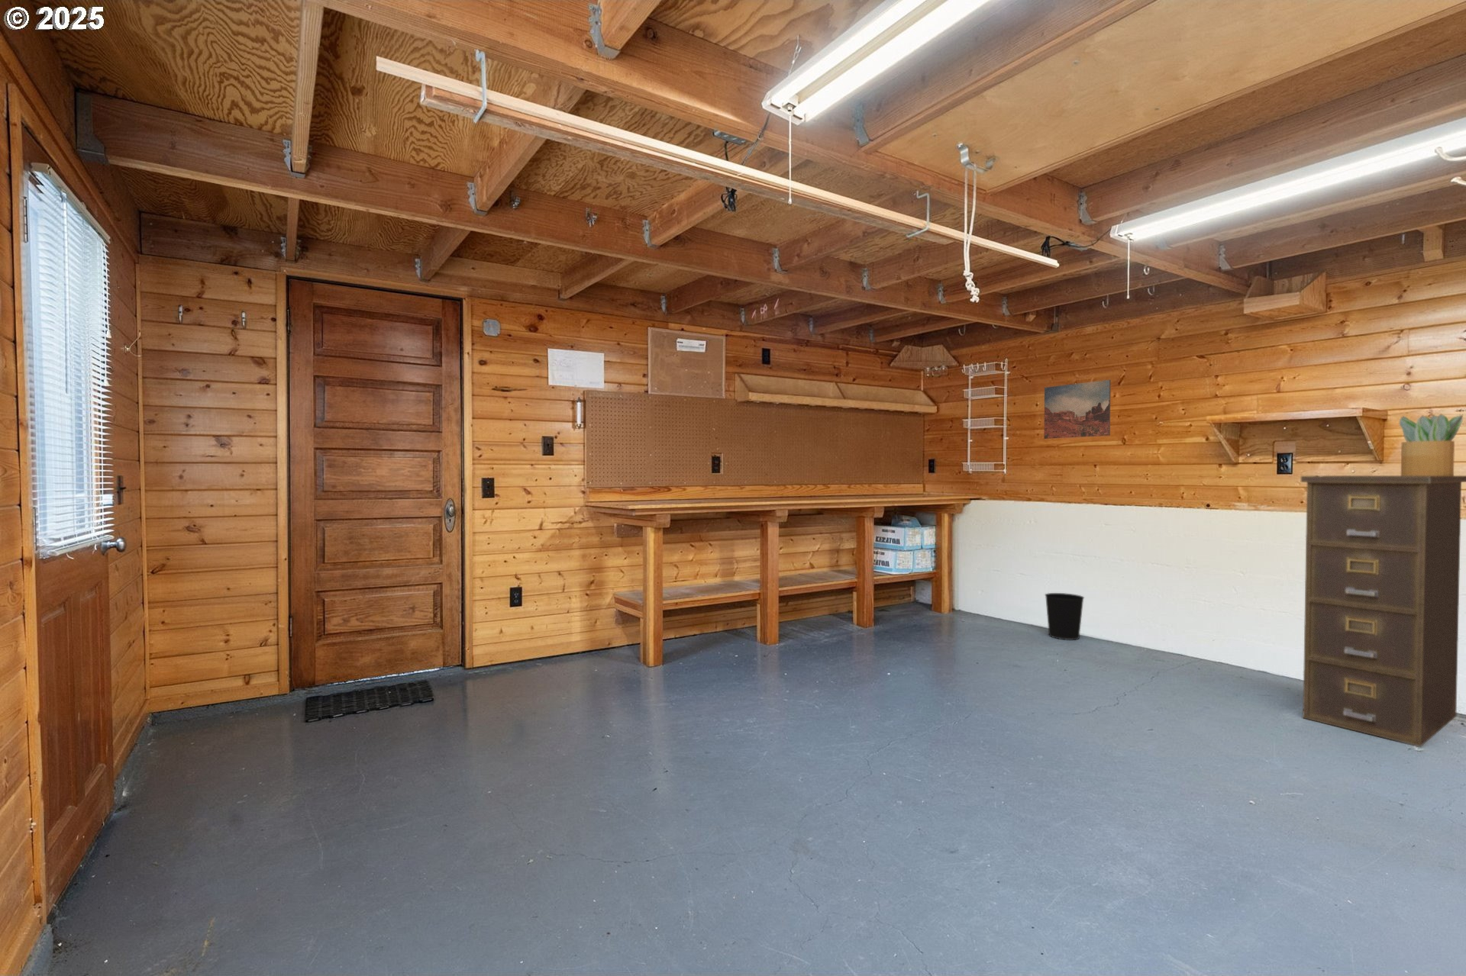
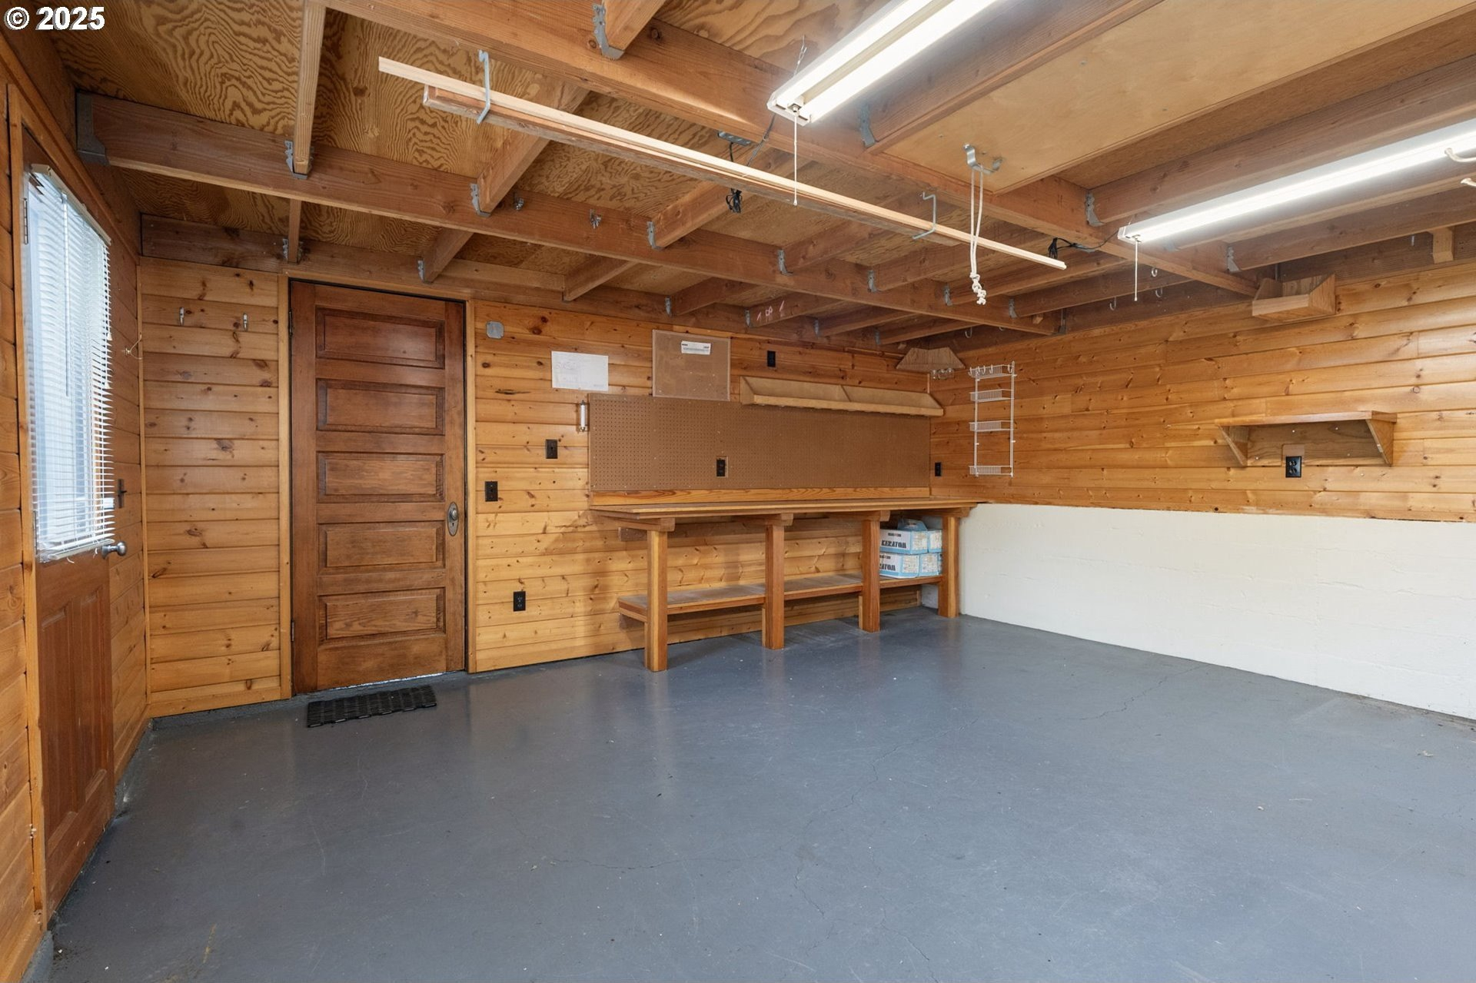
- potted plant [1398,414,1464,476]
- filing cabinet [1300,475,1466,748]
- wastebasket [1044,593,1085,640]
- wall art [1043,379,1111,440]
